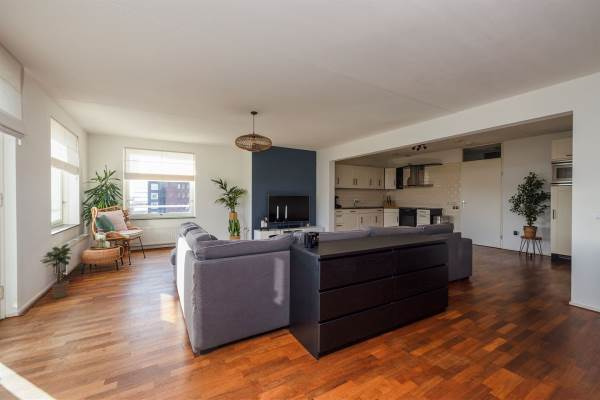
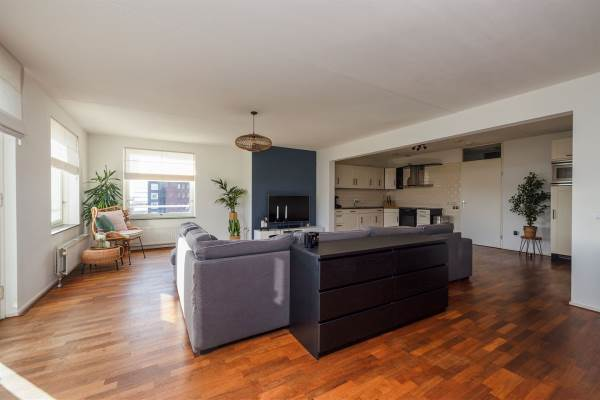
- potted plant [38,243,73,299]
